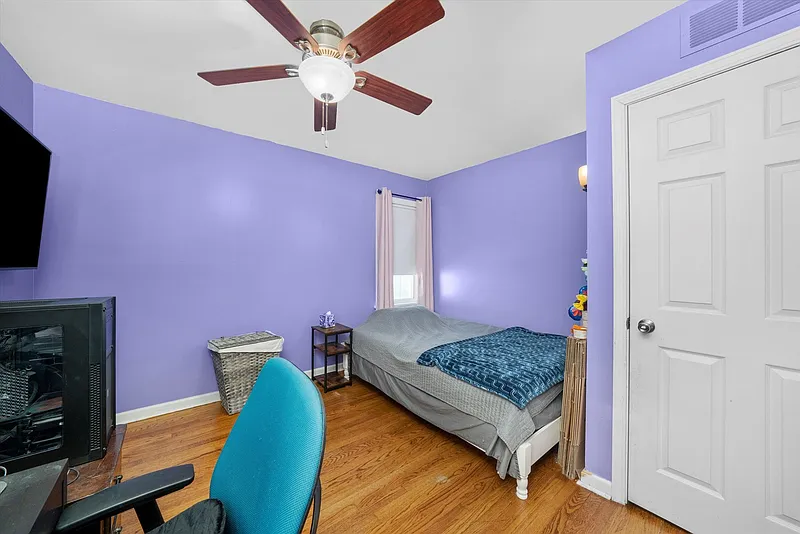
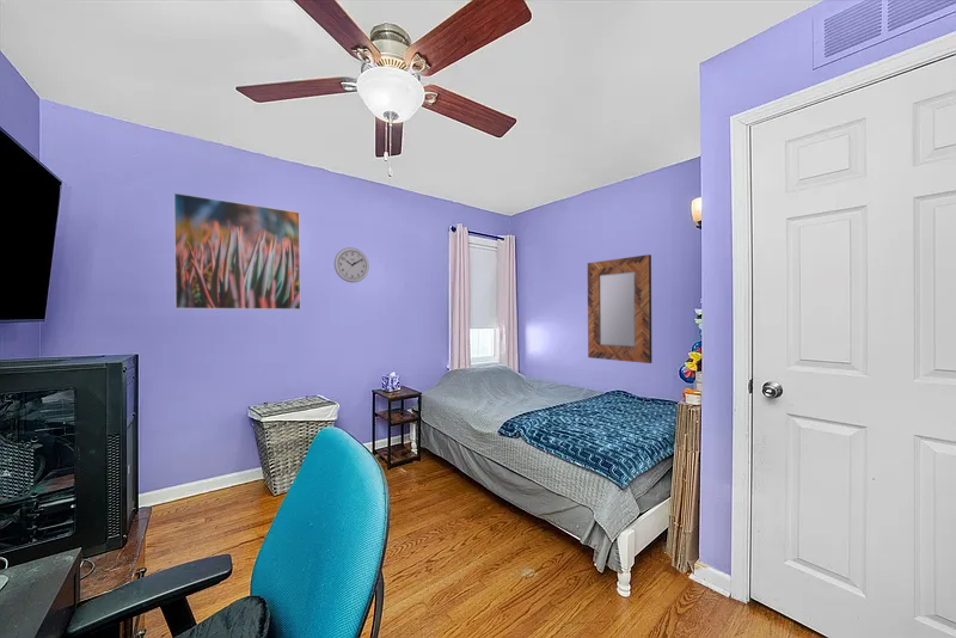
+ wall clock [333,246,370,284]
+ home mirror [587,253,654,364]
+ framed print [173,192,301,311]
